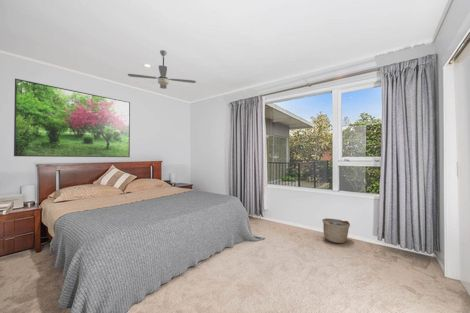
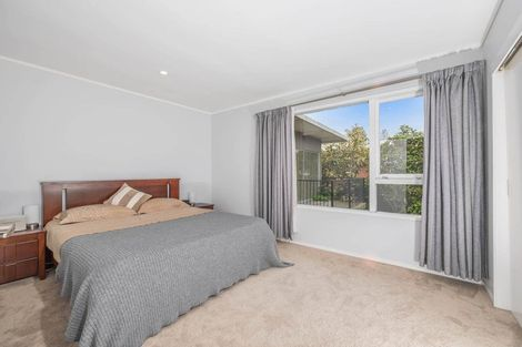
- ceiling fan [127,49,197,90]
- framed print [13,78,131,158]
- basket [322,217,351,244]
